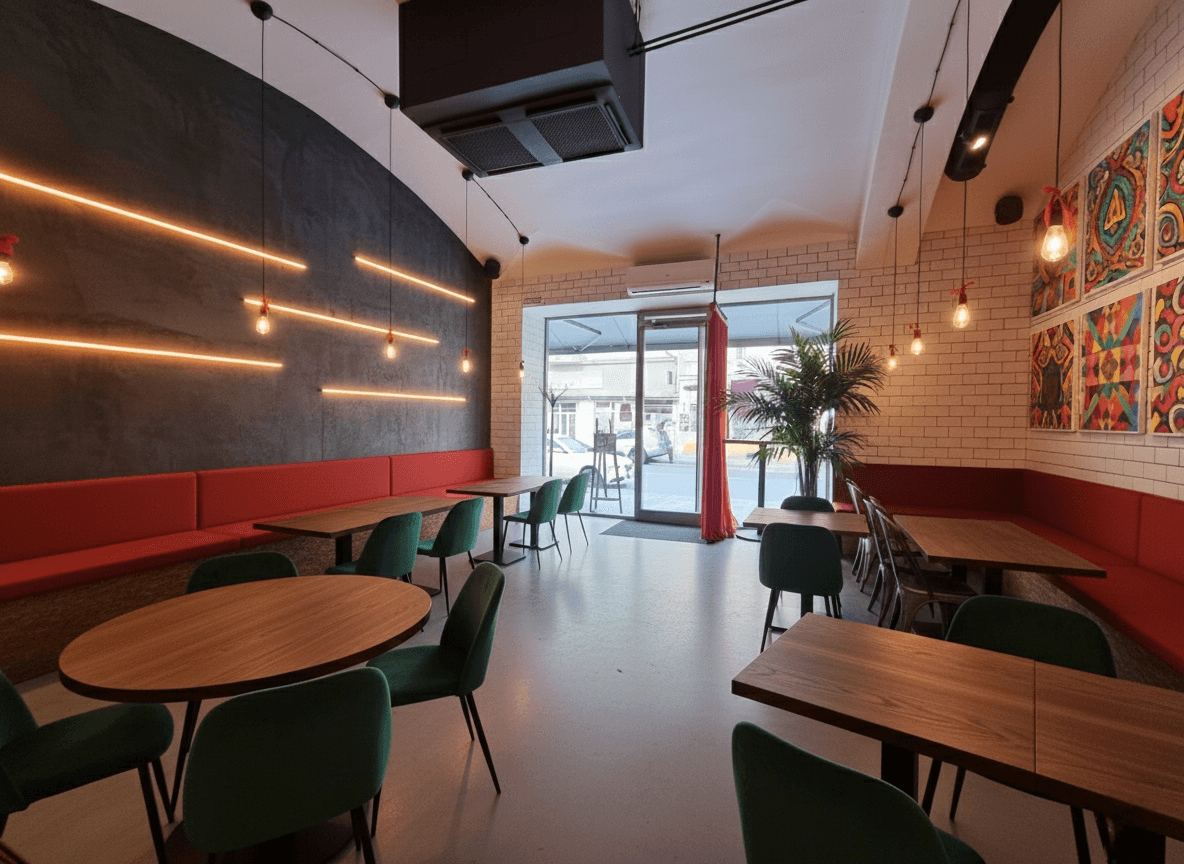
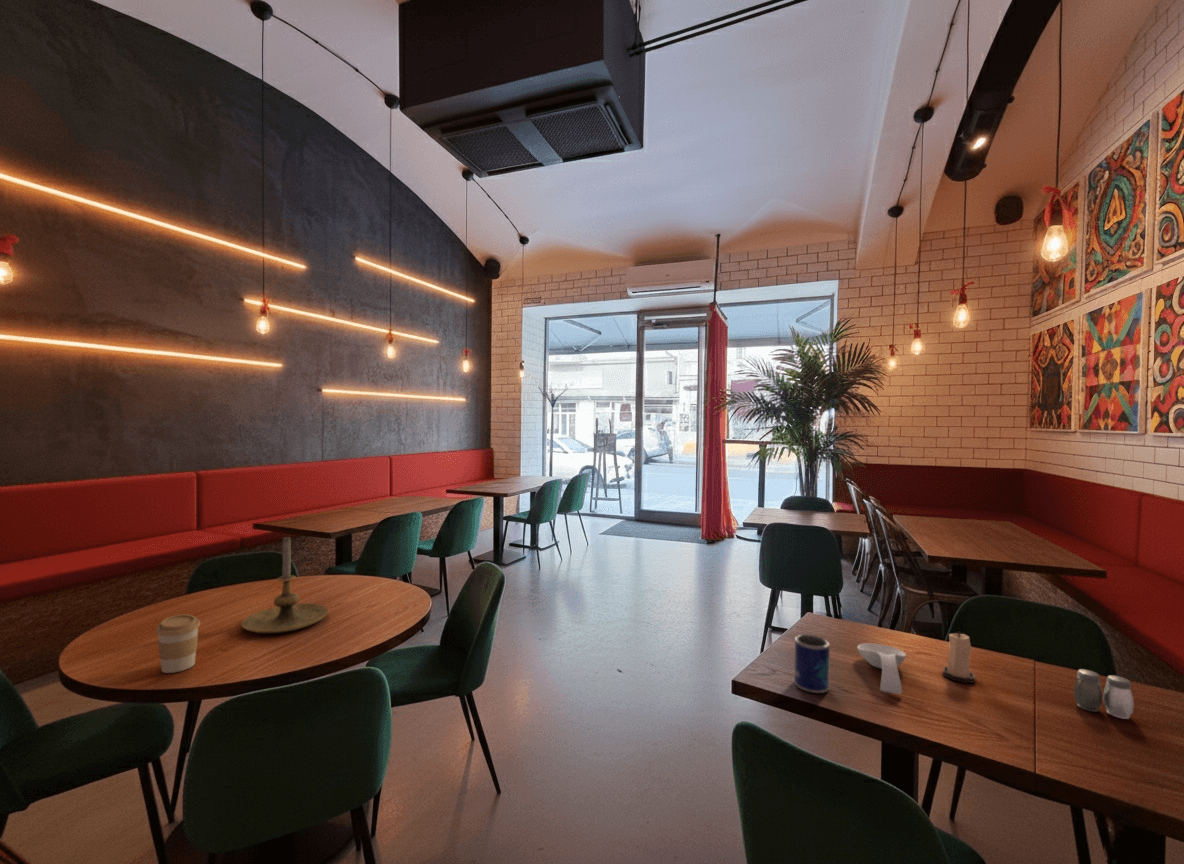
+ mug [793,633,831,694]
+ salt and pepper shaker [1073,668,1135,720]
+ candle [942,630,976,684]
+ coffee cup [155,613,201,674]
+ spoon rest [856,642,907,695]
+ candle holder [240,536,329,634]
